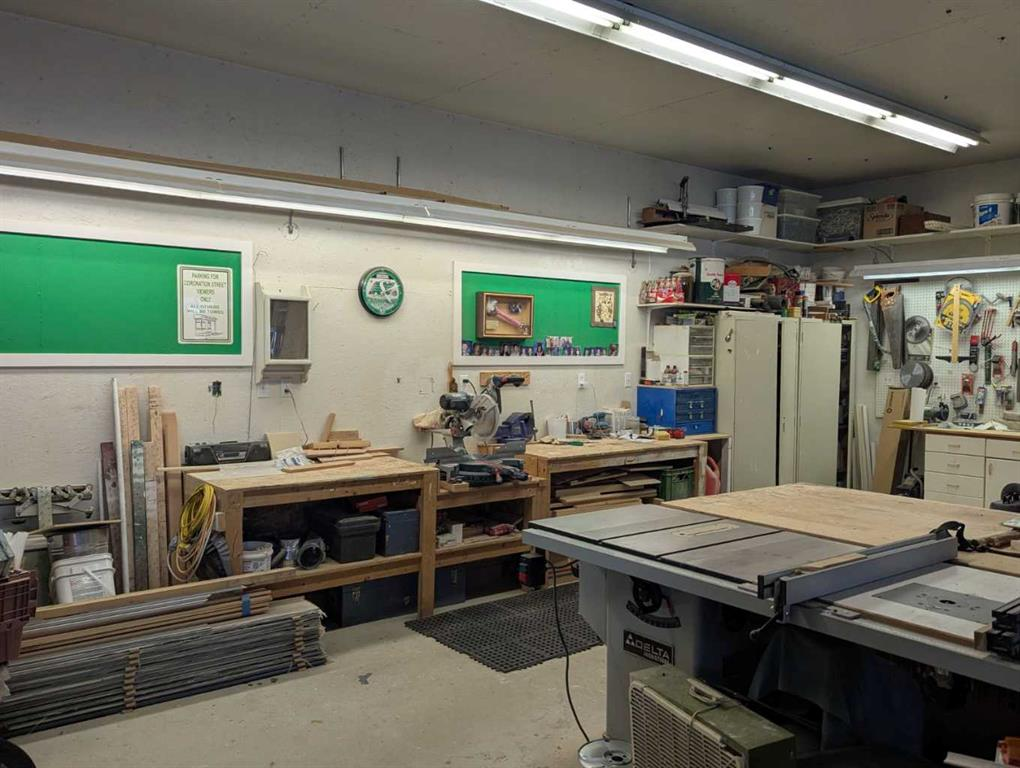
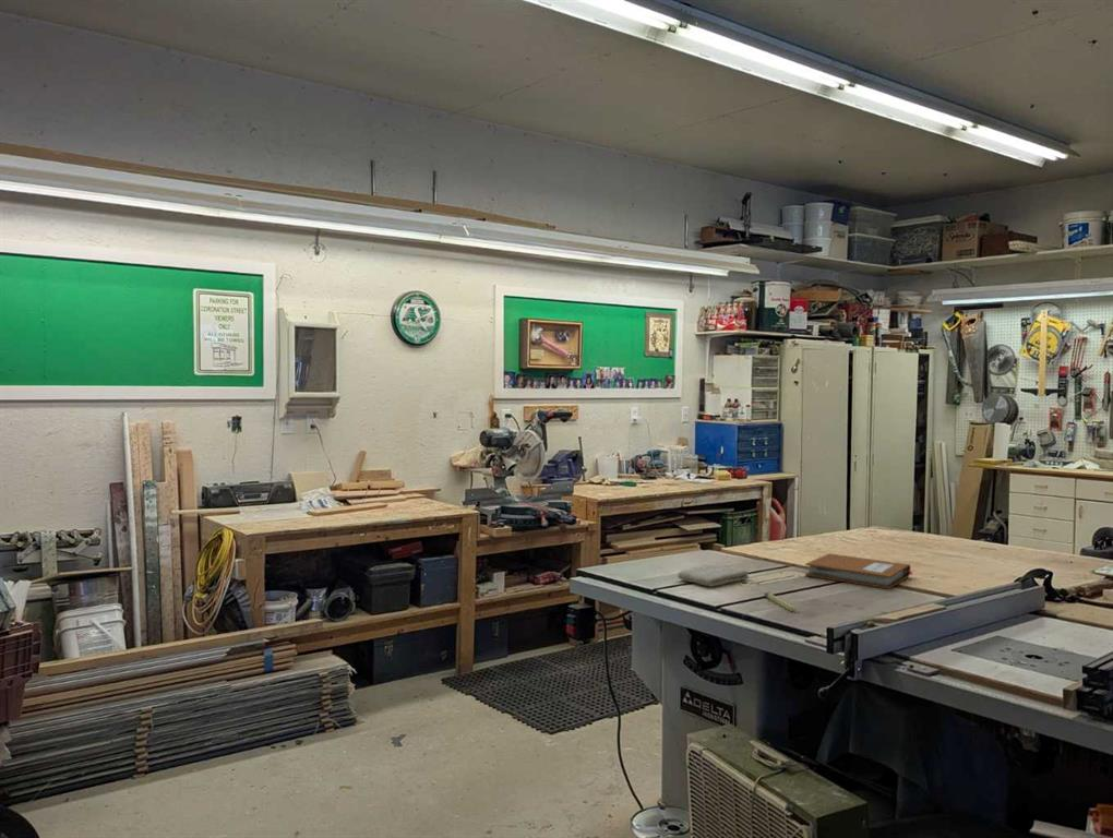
+ pencil [763,591,795,612]
+ washcloth [677,563,750,588]
+ notebook [804,552,914,590]
